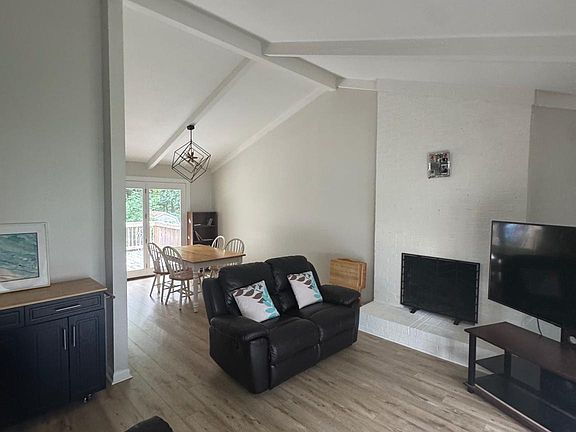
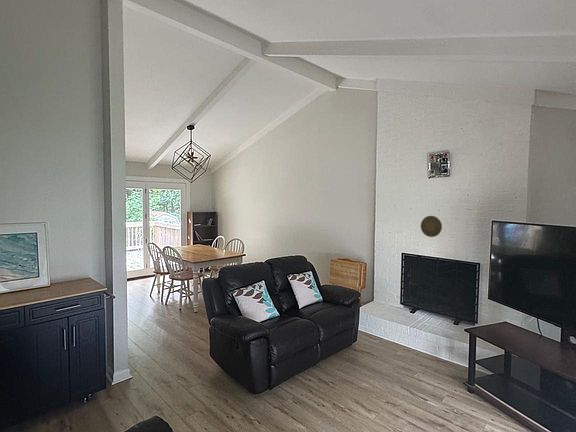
+ decorative plate [420,215,443,238]
